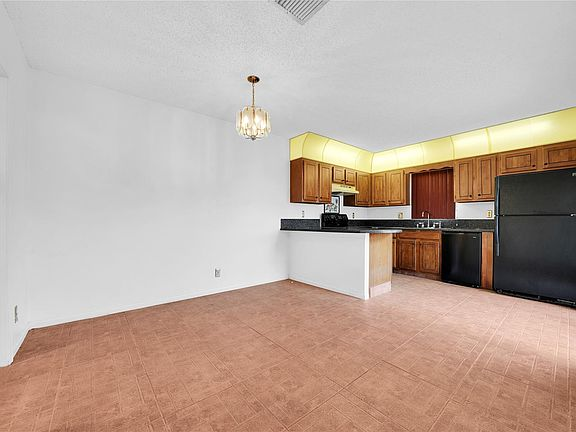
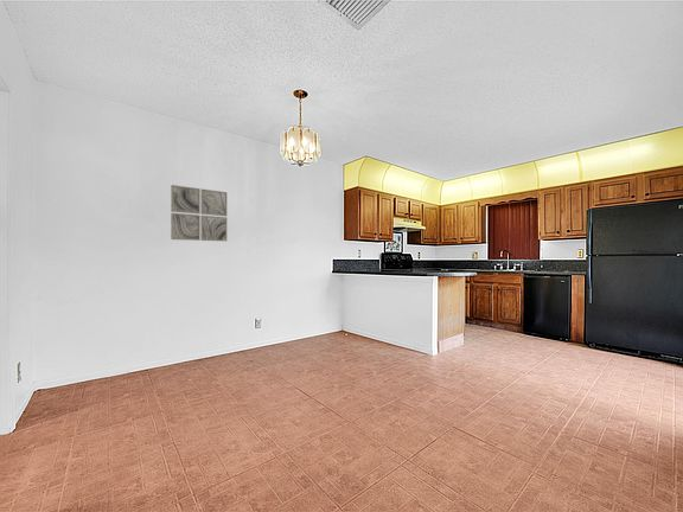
+ wall art [170,184,228,242]
